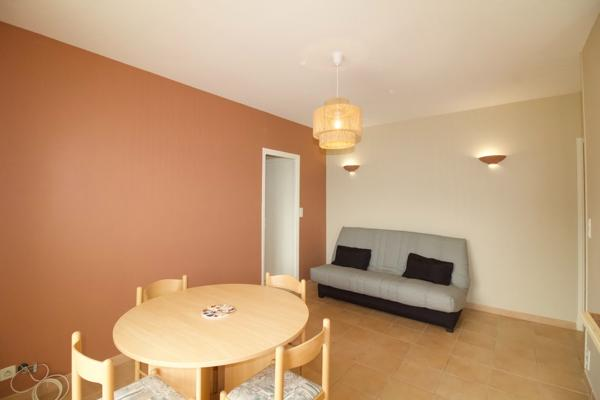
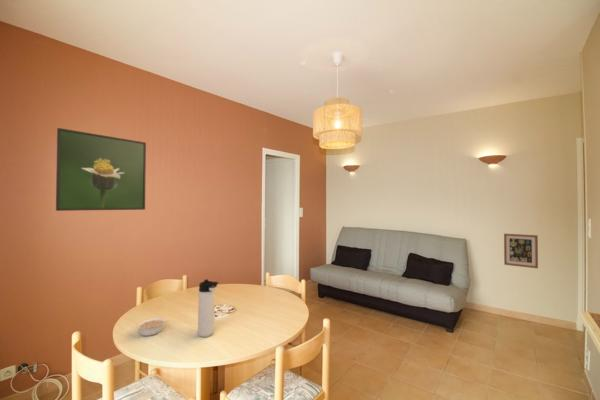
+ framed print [55,127,147,212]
+ legume [135,317,171,337]
+ thermos bottle [197,278,219,338]
+ wall art [503,233,539,269]
